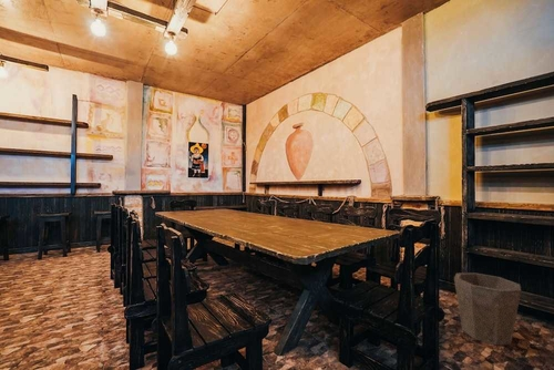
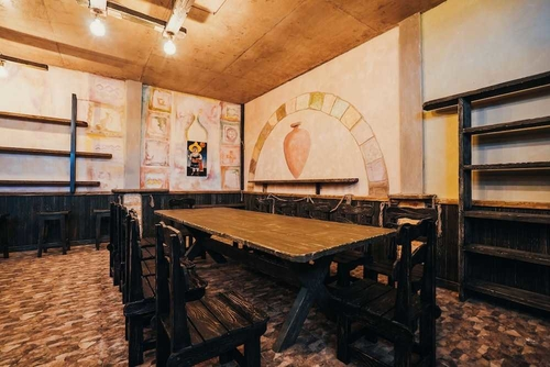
- waste bin [453,271,522,347]
